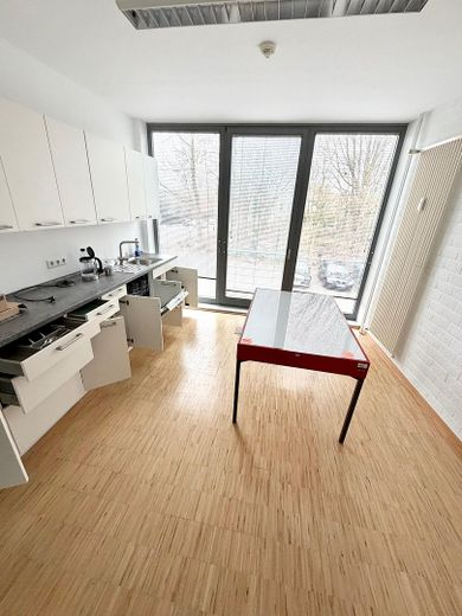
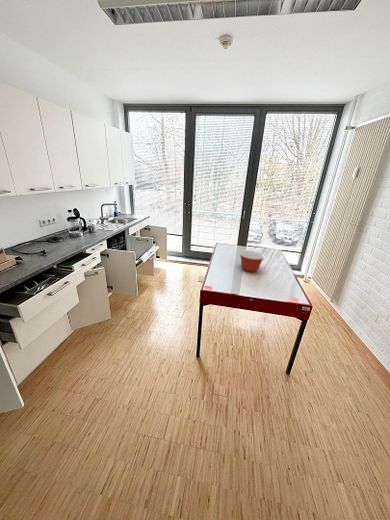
+ mixing bowl [238,250,266,273]
